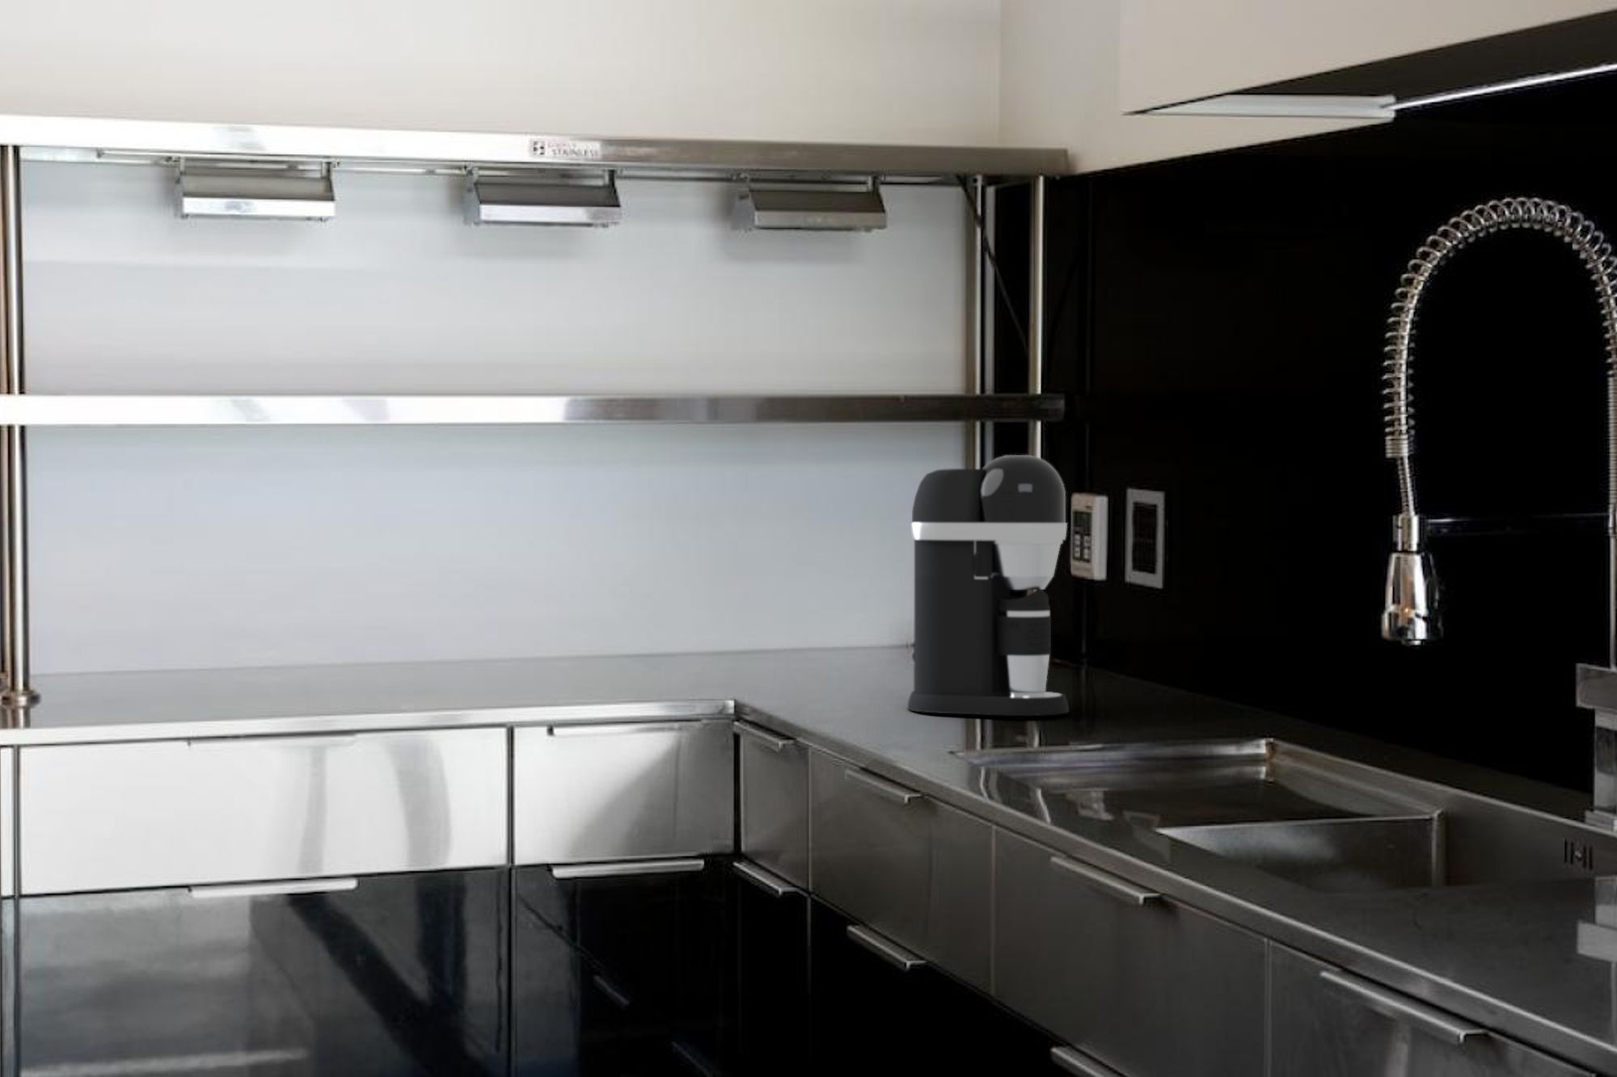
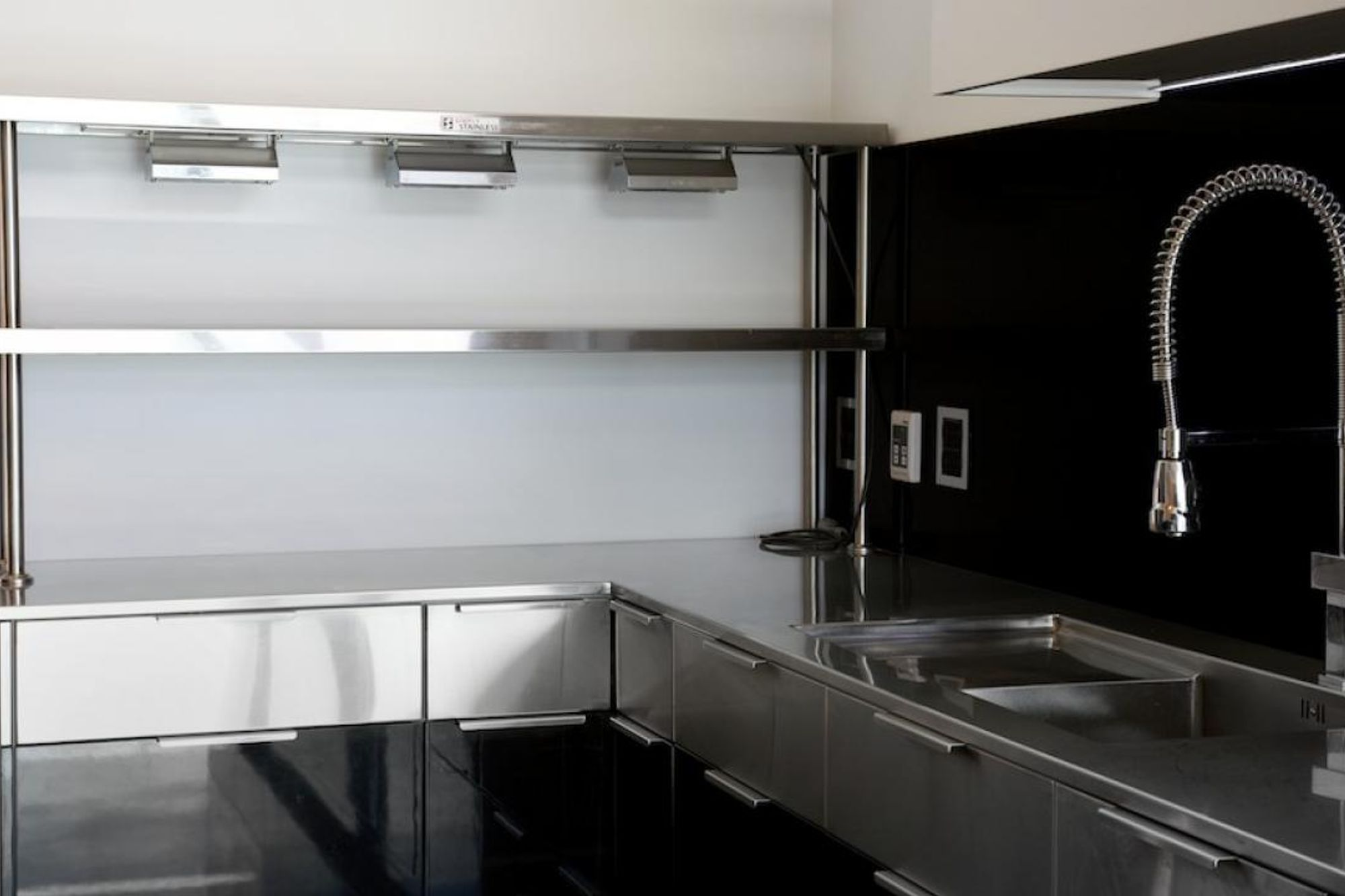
- coffee maker [906,454,1070,716]
